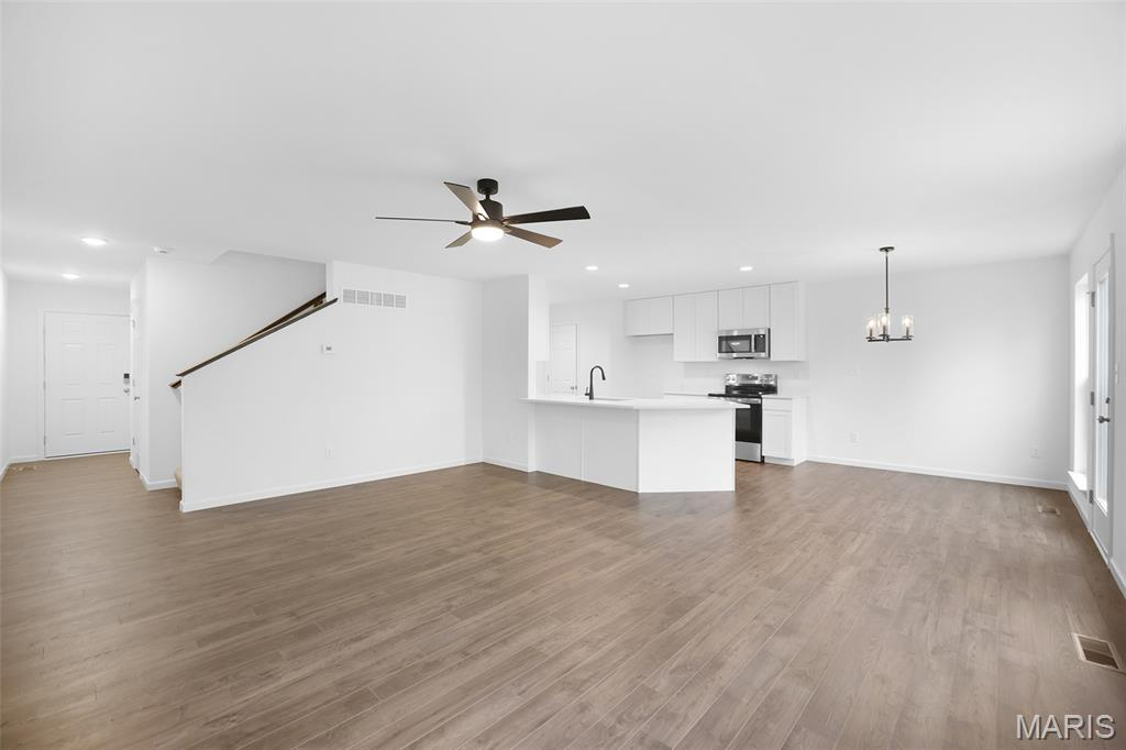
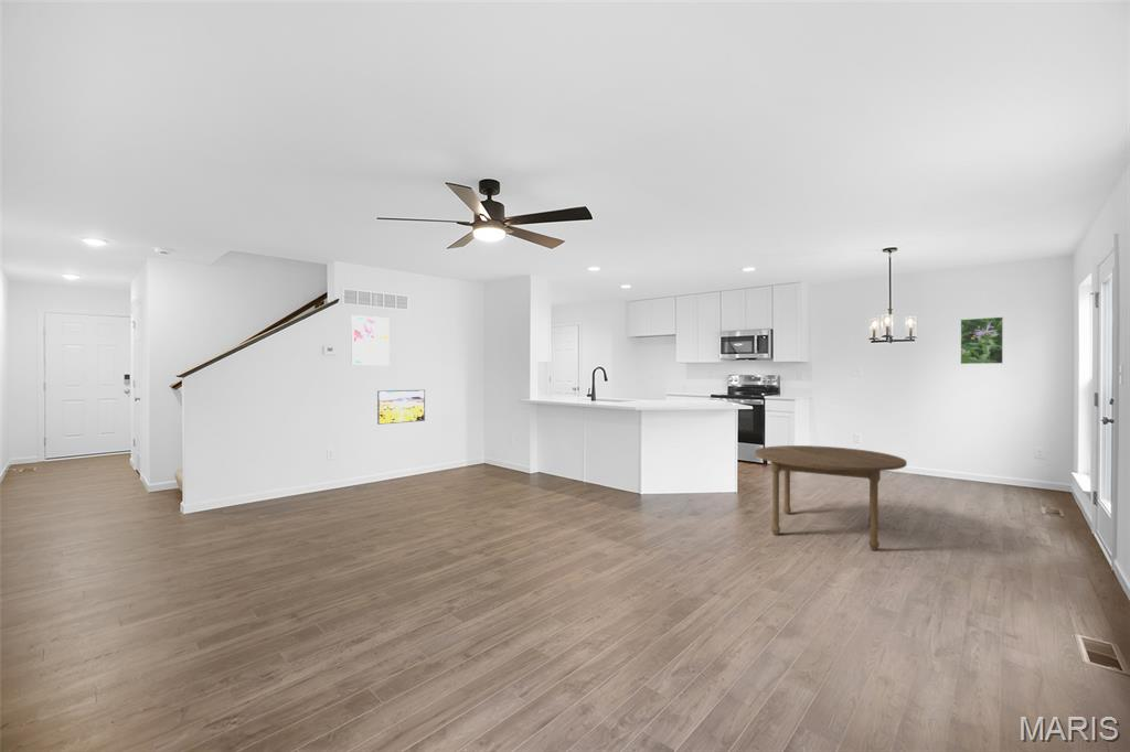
+ wall art [351,314,391,366]
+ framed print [376,389,426,426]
+ dining table [754,444,908,551]
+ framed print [960,316,1004,365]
